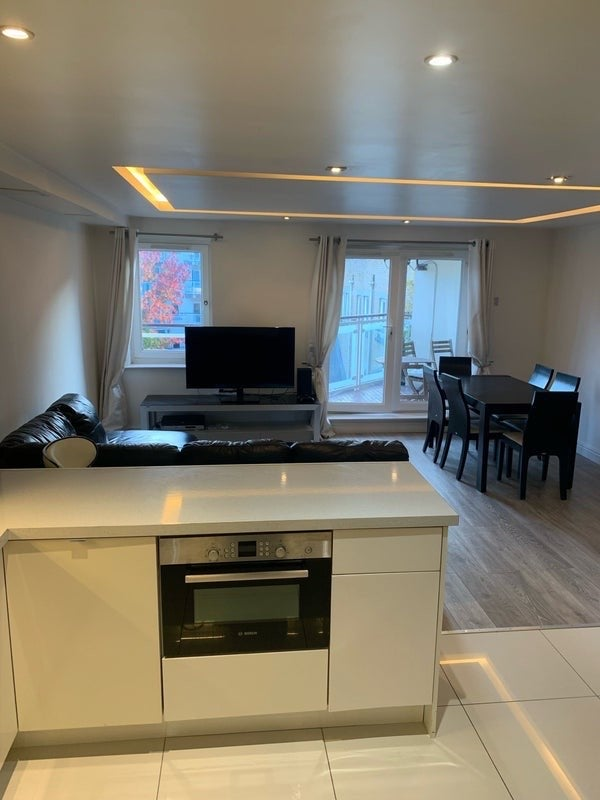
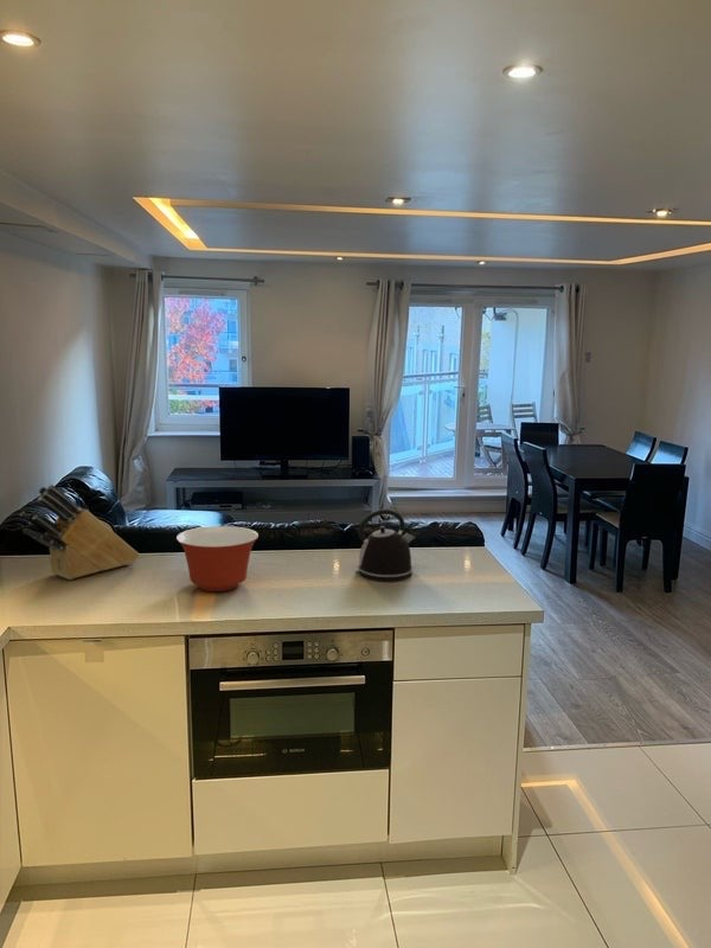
+ mixing bowl [175,525,260,592]
+ kettle [354,508,416,583]
+ knife block [19,483,140,581]
